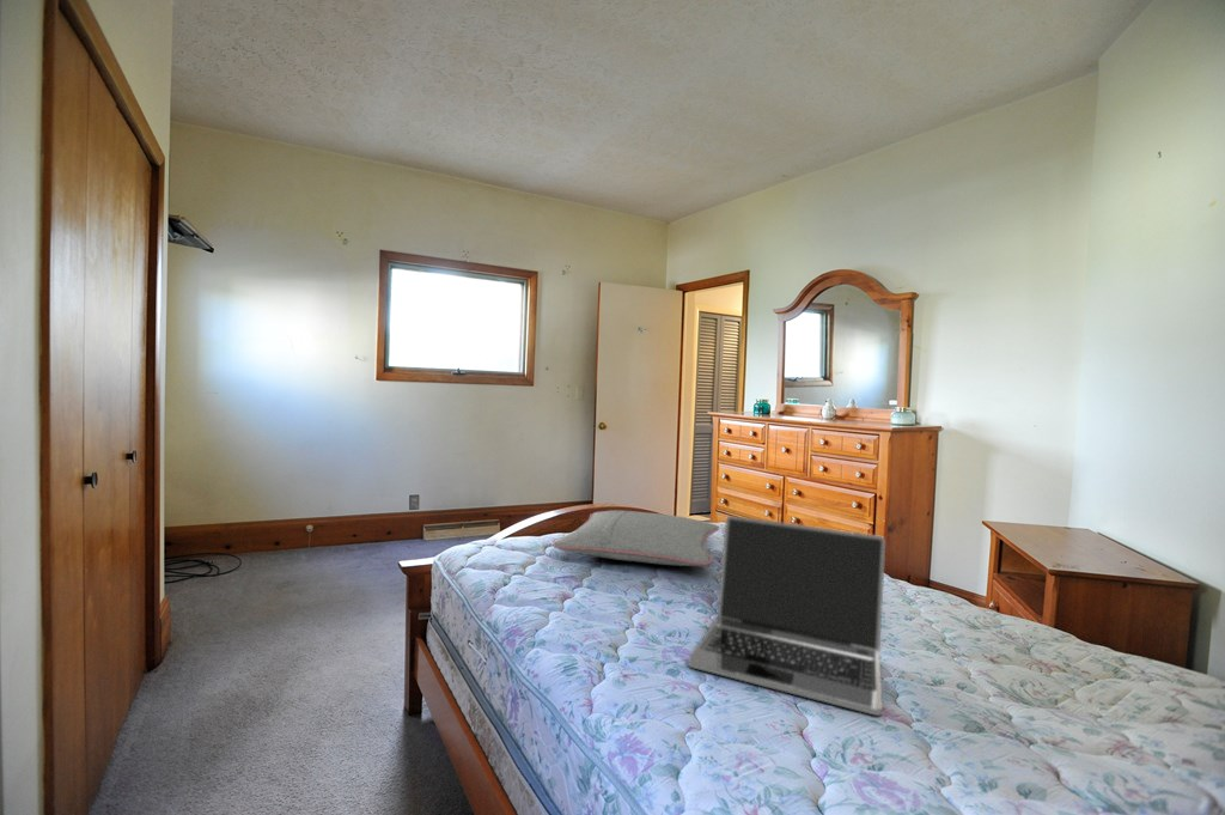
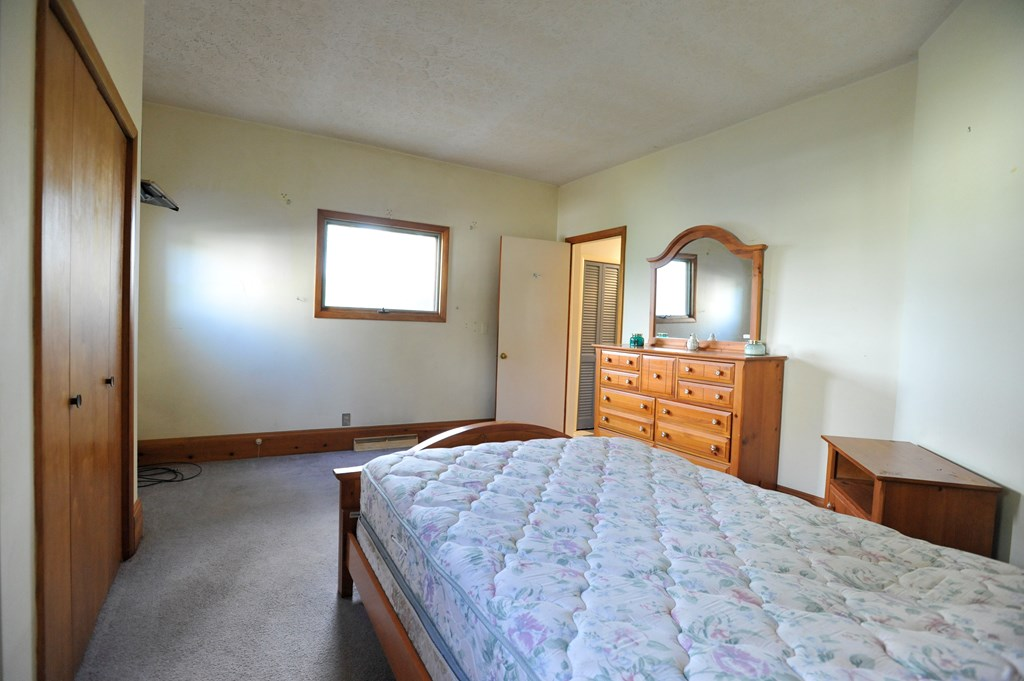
- laptop [687,515,886,717]
- pillow [551,510,720,567]
